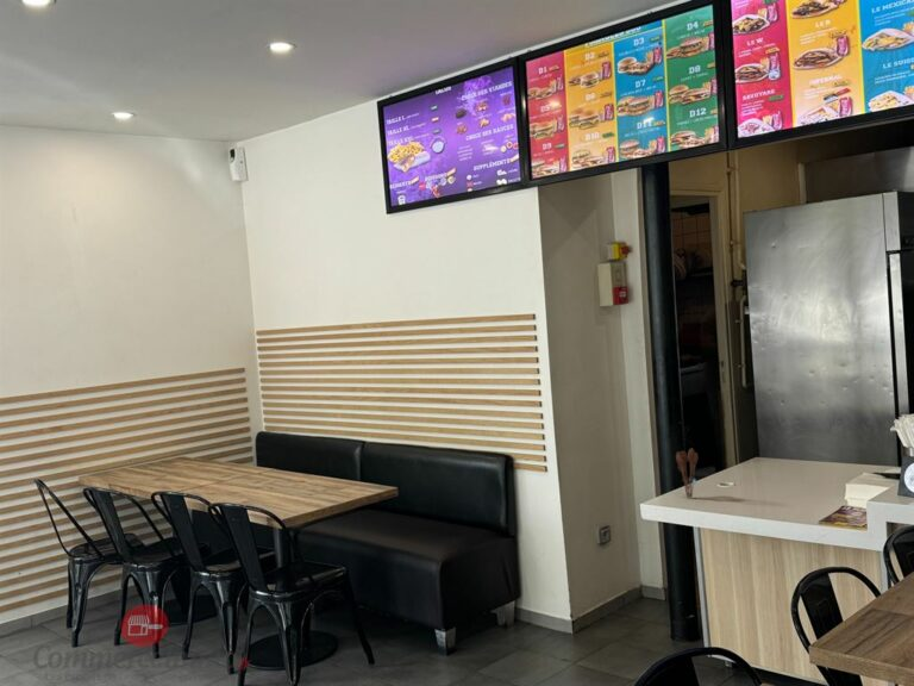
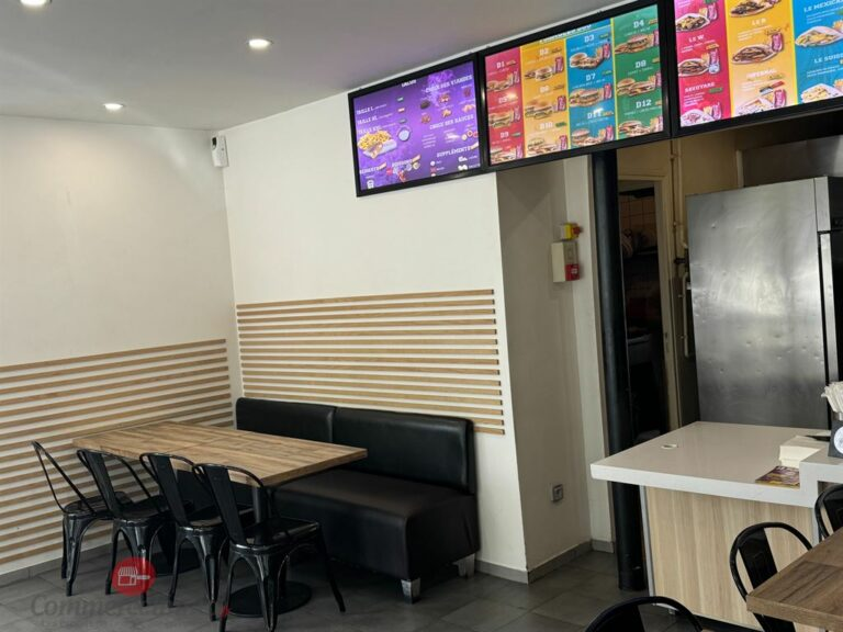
- utensil holder [675,448,699,499]
